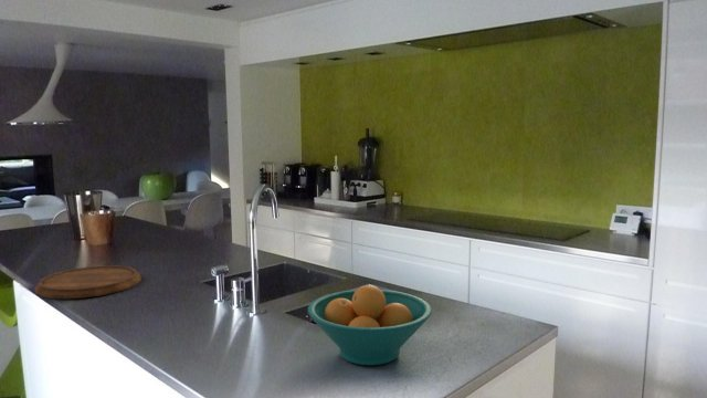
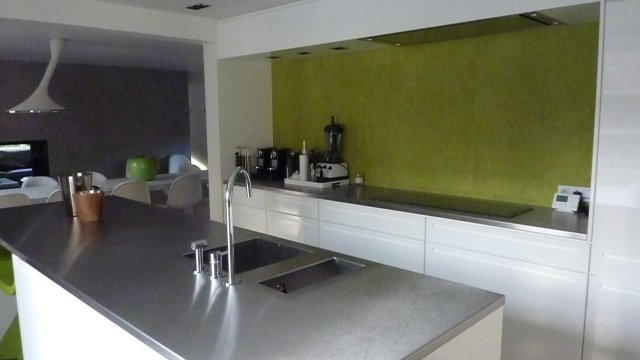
- cutting board [34,264,141,300]
- fruit bowl [307,284,433,366]
